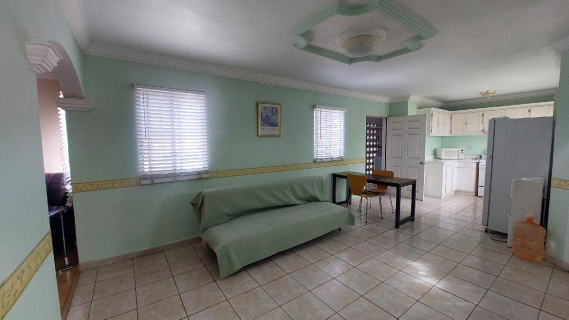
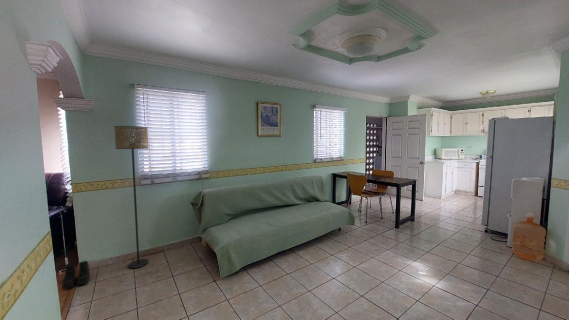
+ boots [61,260,90,290]
+ floor lamp [113,125,150,270]
